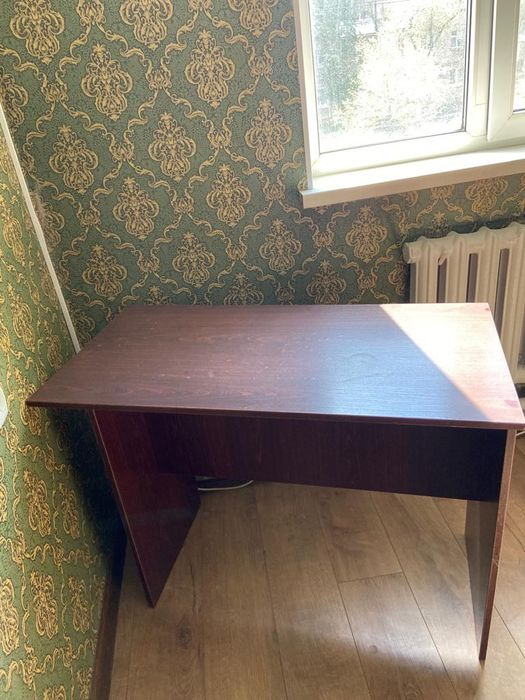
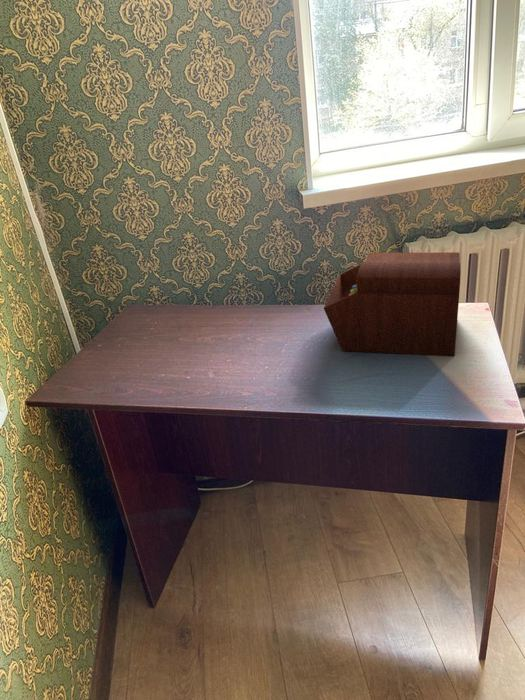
+ sewing box [323,251,462,358]
